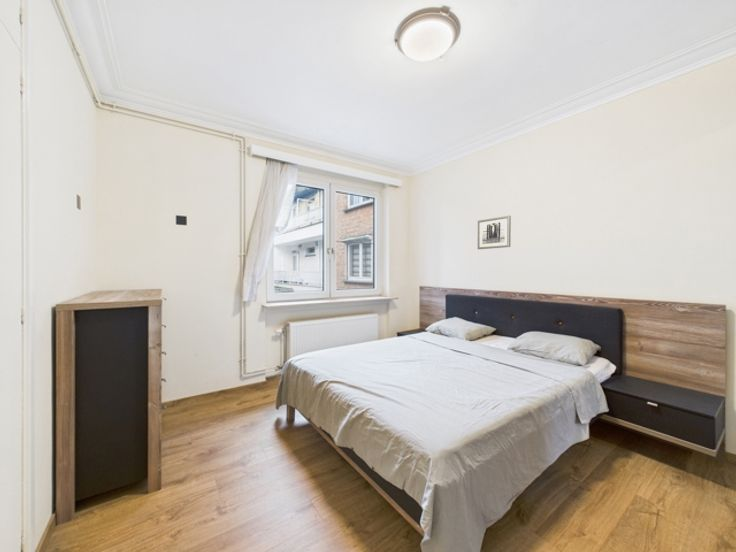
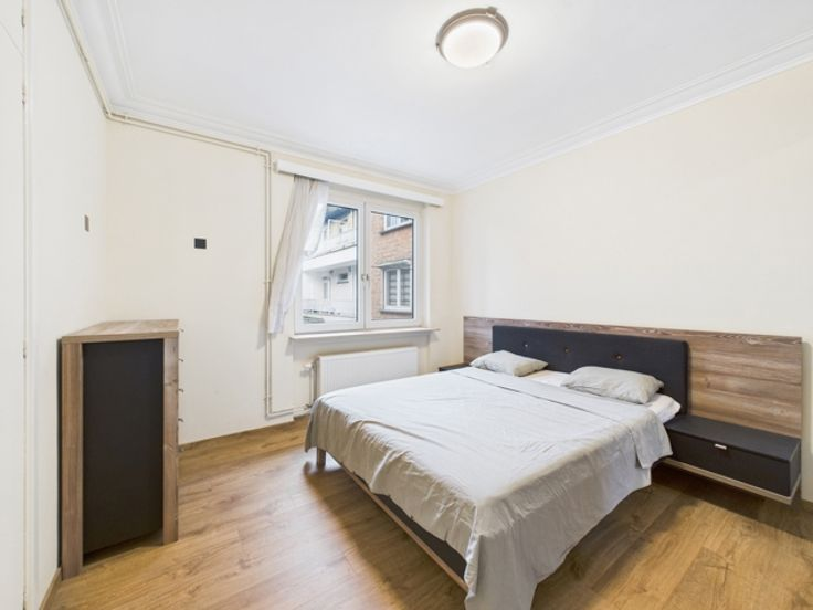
- wall art [477,215,512,250]
